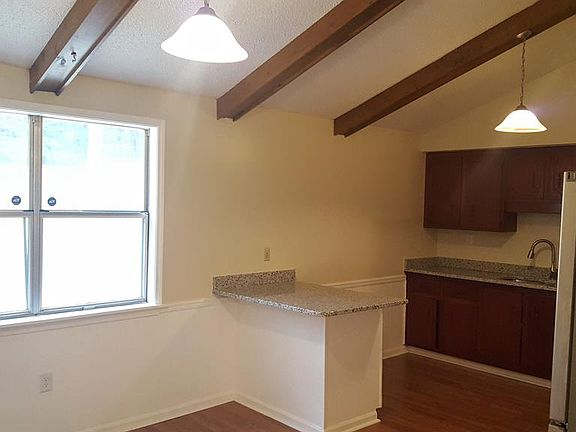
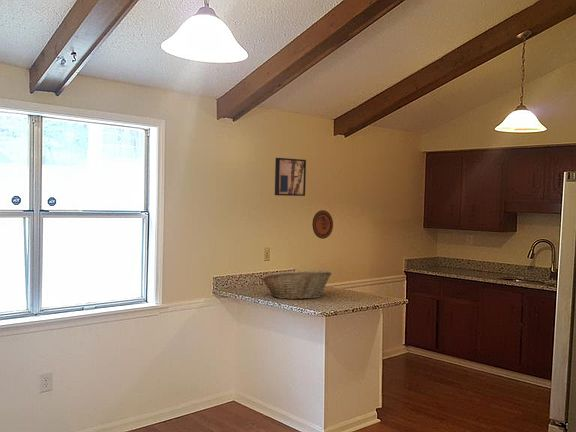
+ decorative plate [311,209,334,240]
+ fruit basket [261,269,332,300]
+ wall art [274,157,307,197]
